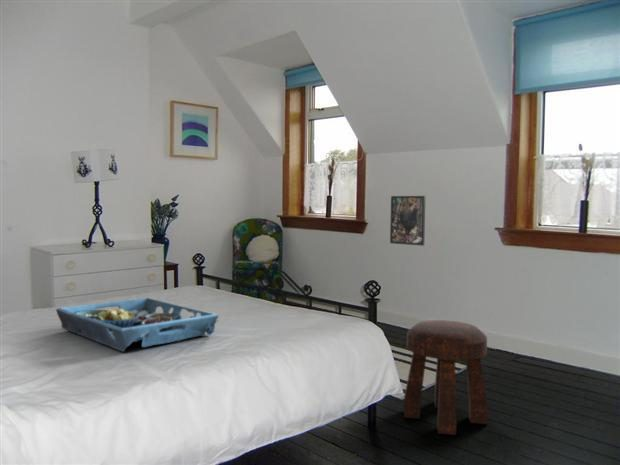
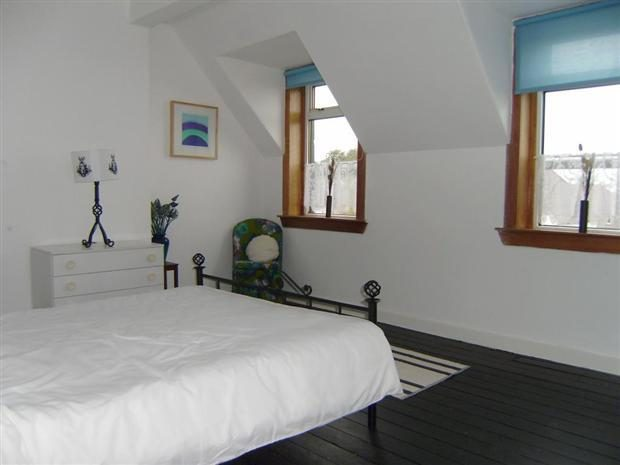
- stool [403,319,489,436]
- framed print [389,195,426,247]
- serving tray [55,297,219,353]
